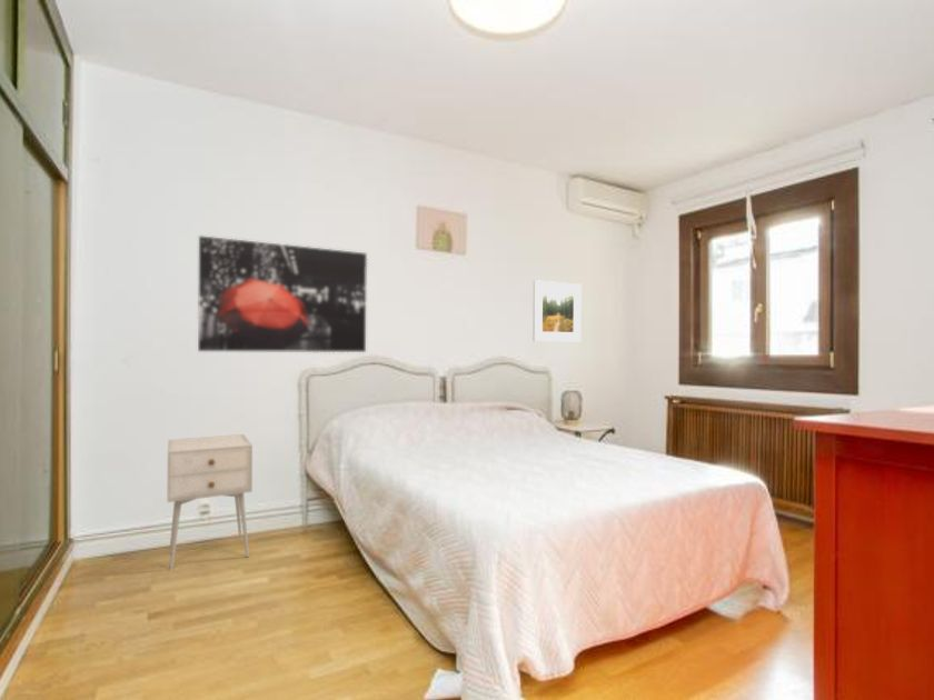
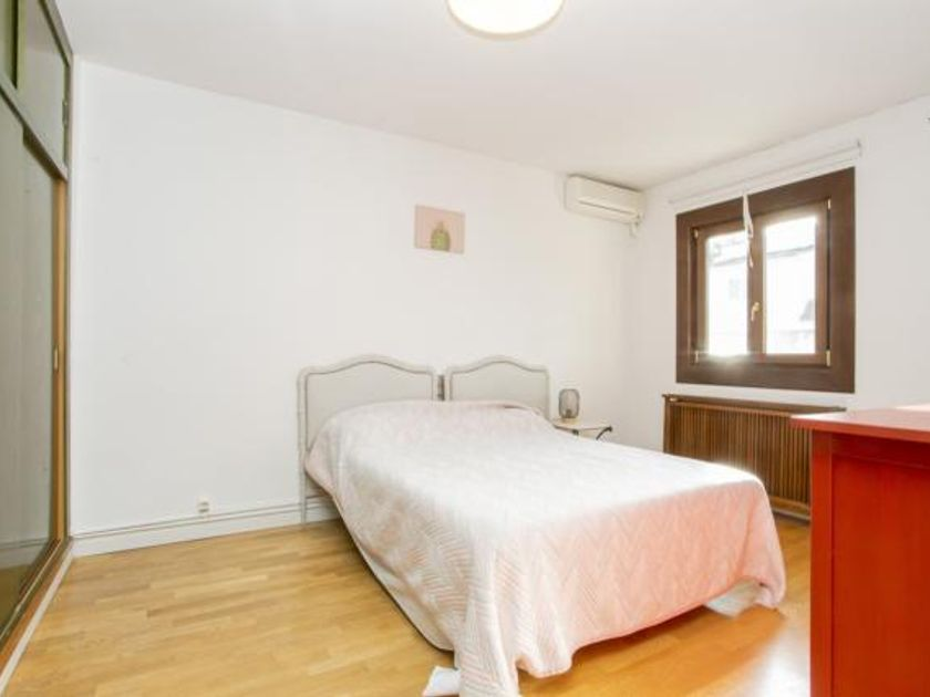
- wall art [197,234,368,353]
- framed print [531,279,583,343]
- nightstand [167,433,254,571]
